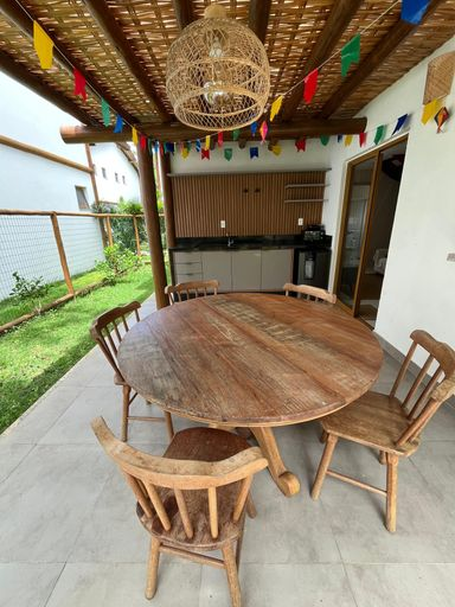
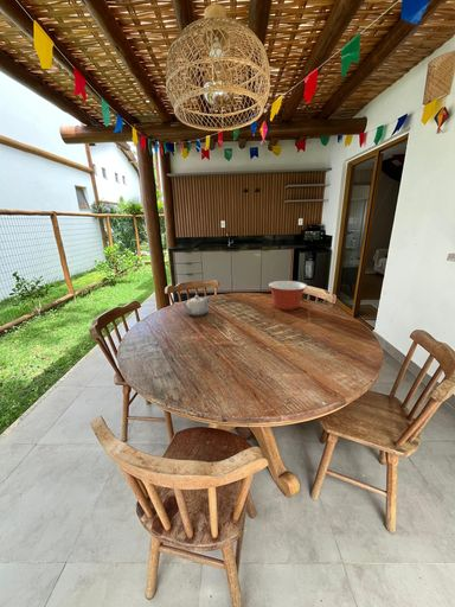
+ teapot [181,294,210,317]
+ mixing bowl [267,280,308,312]
